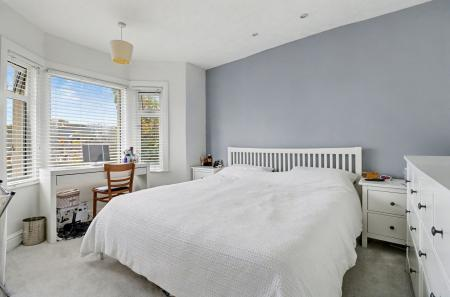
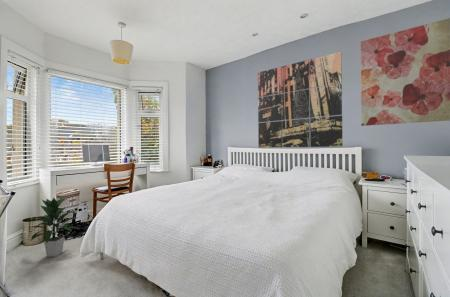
+ wall art [257,51,343,149]
+ indoor plant [28,196,80,258]
+ wall art [360,17,450,127]
